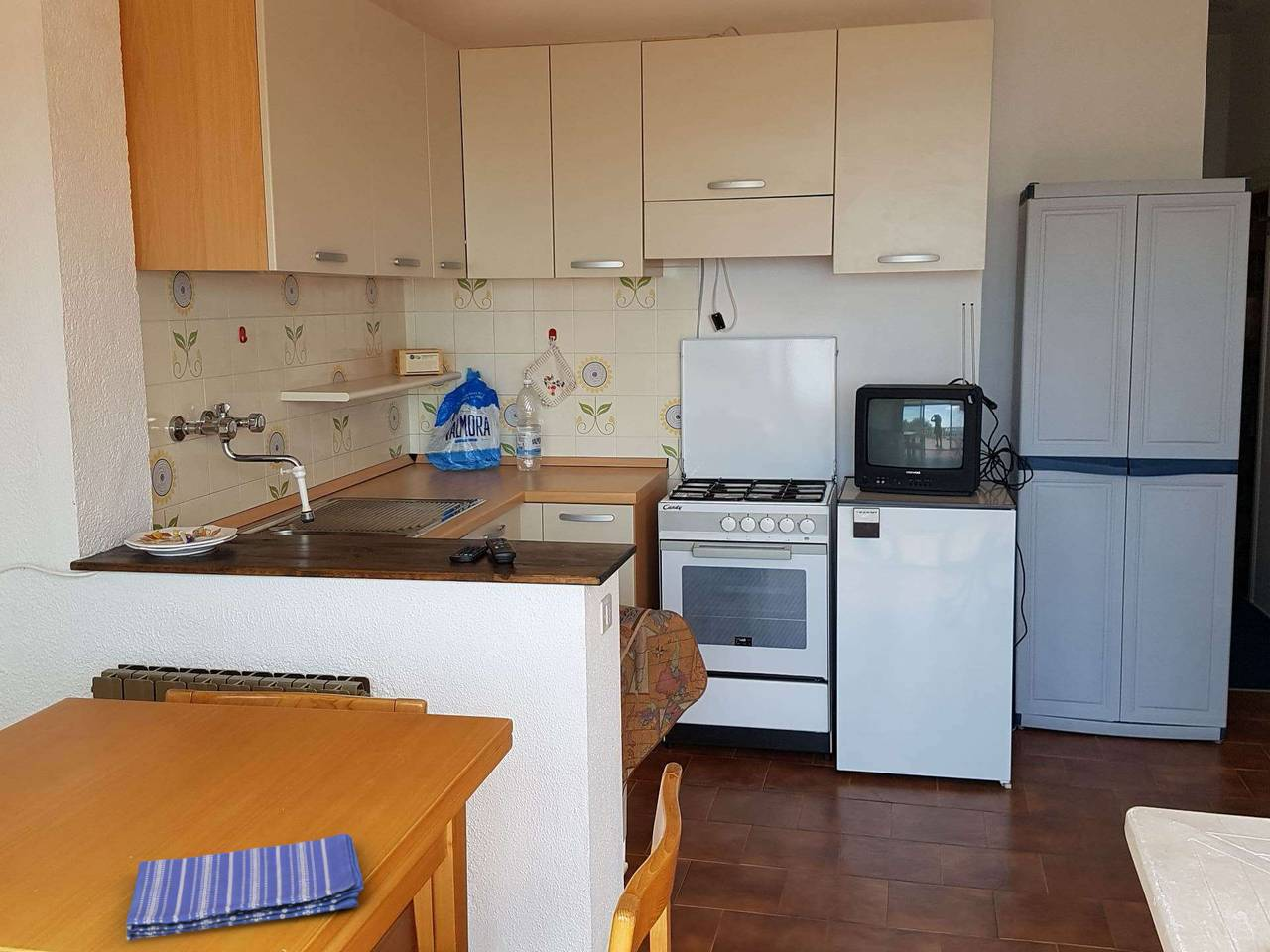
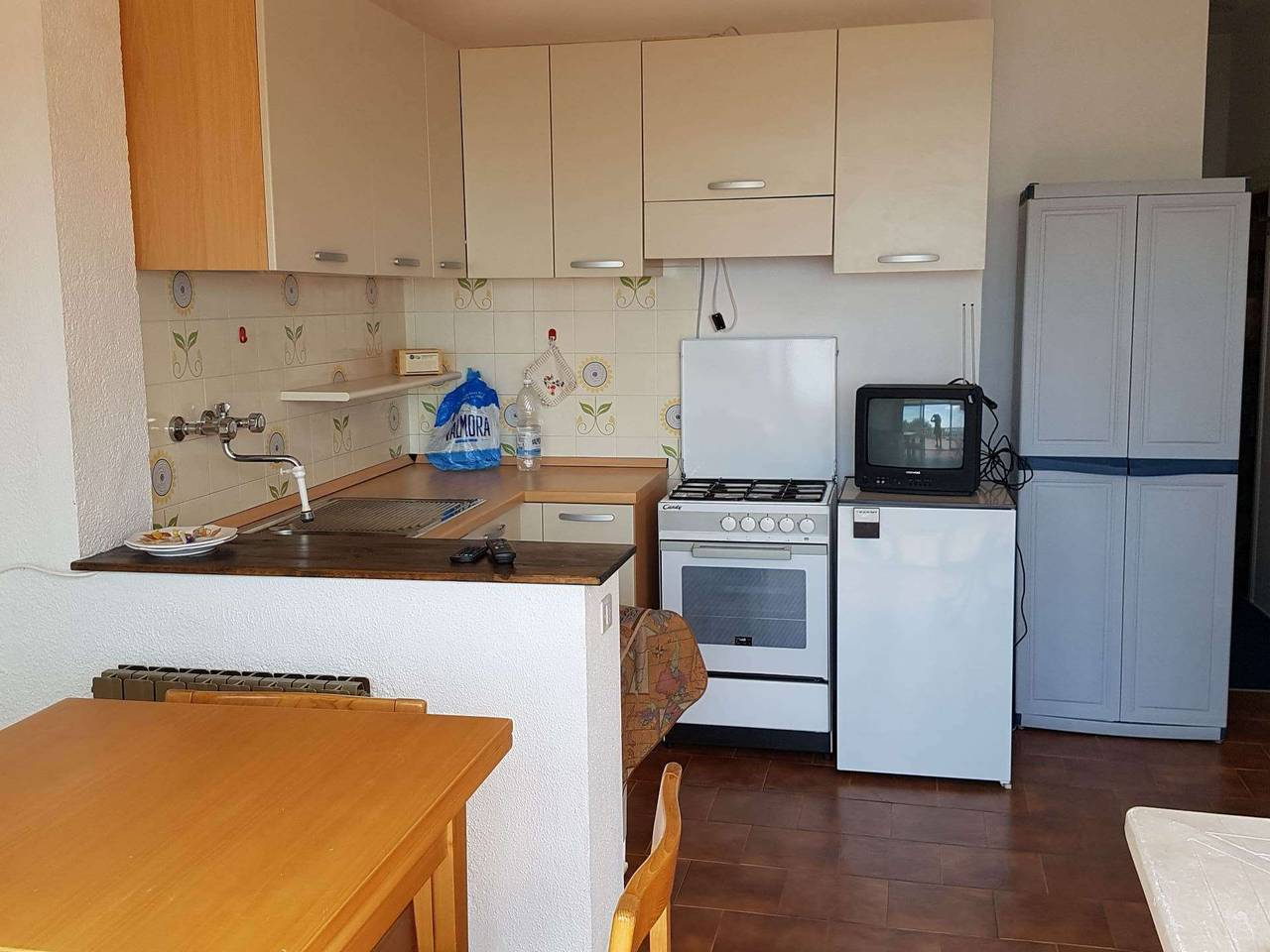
- dish towel [125,832,364,942]
